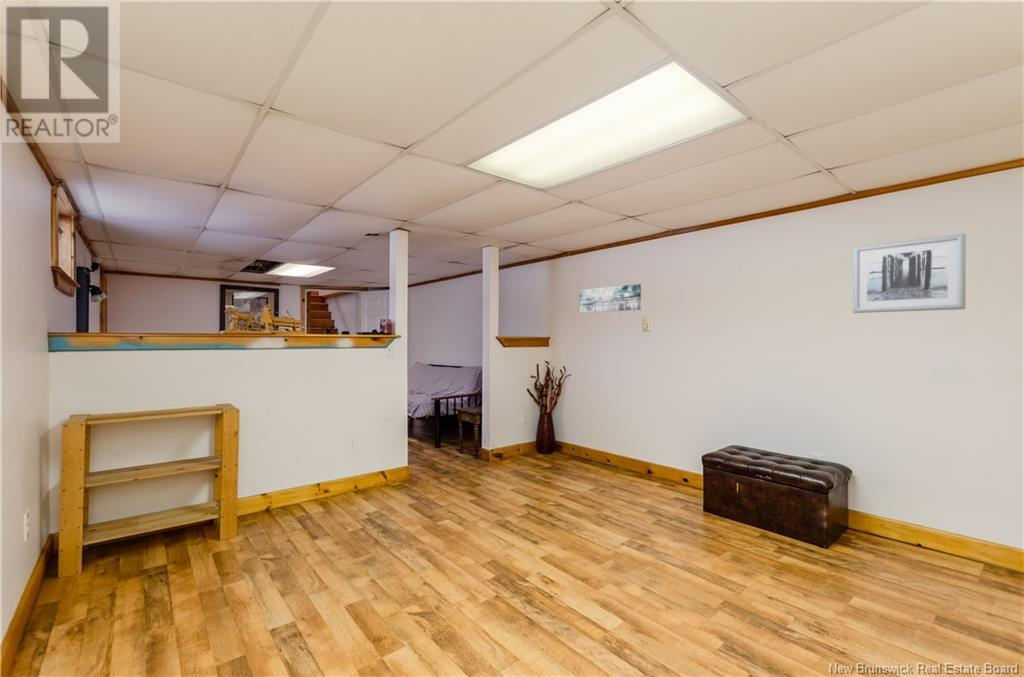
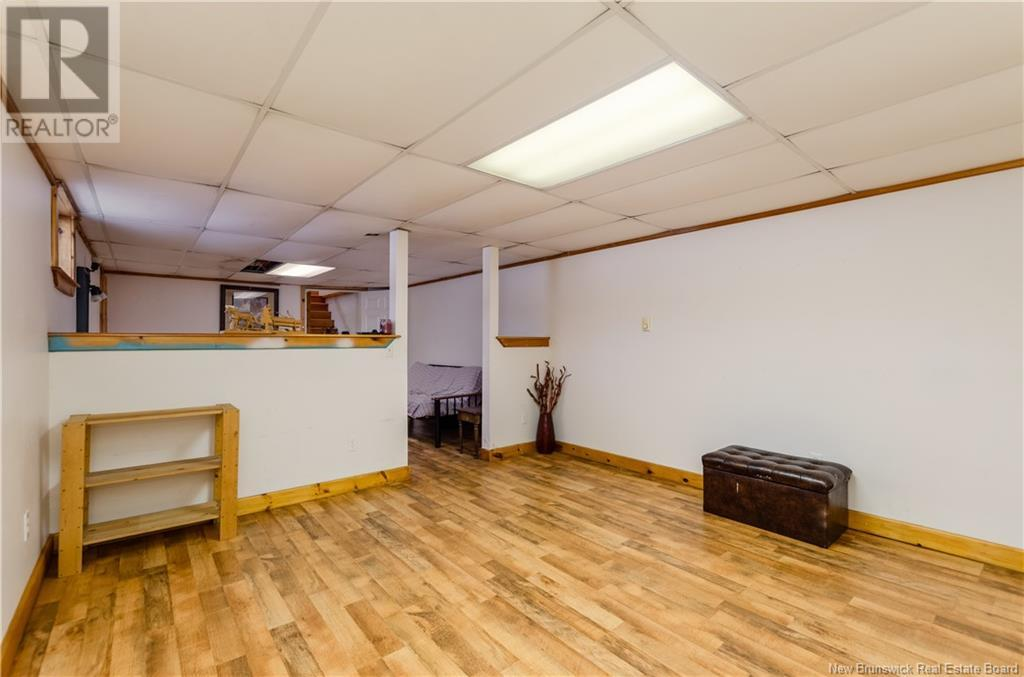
- wall art [579,283,642,314]
- wall art [852,233,966,314]
